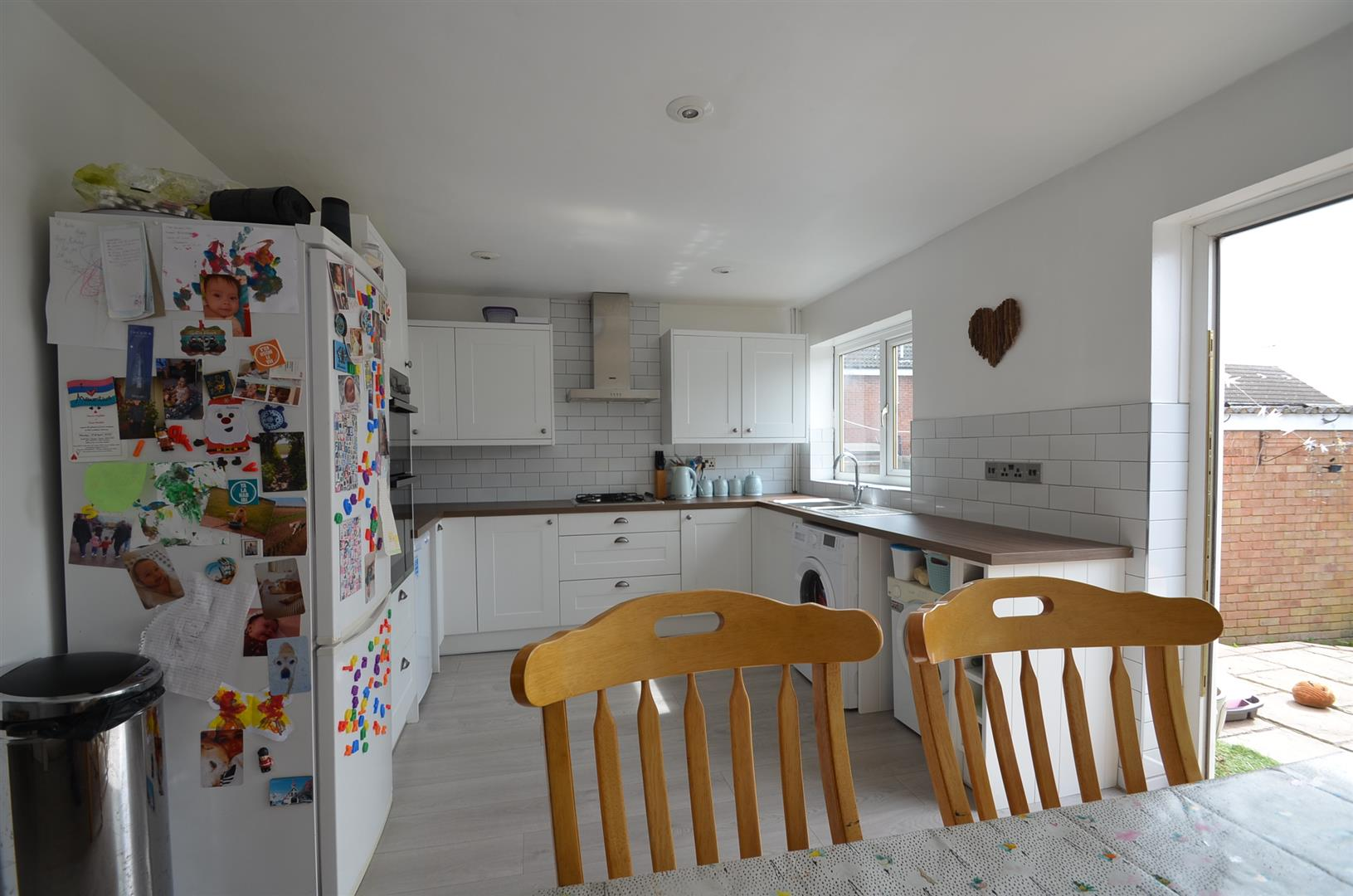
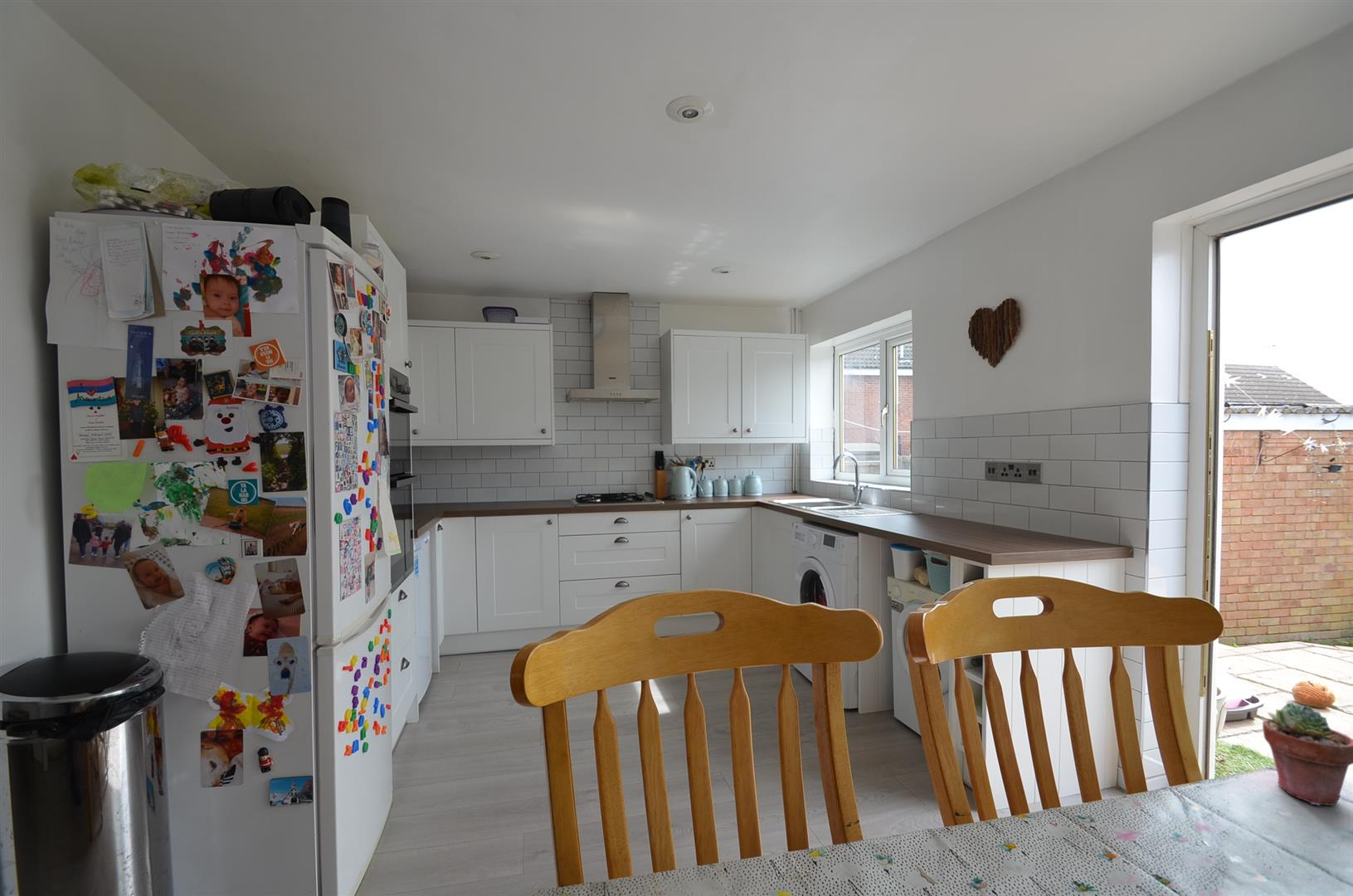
+ potted succulent [1262,702,1353,806]
